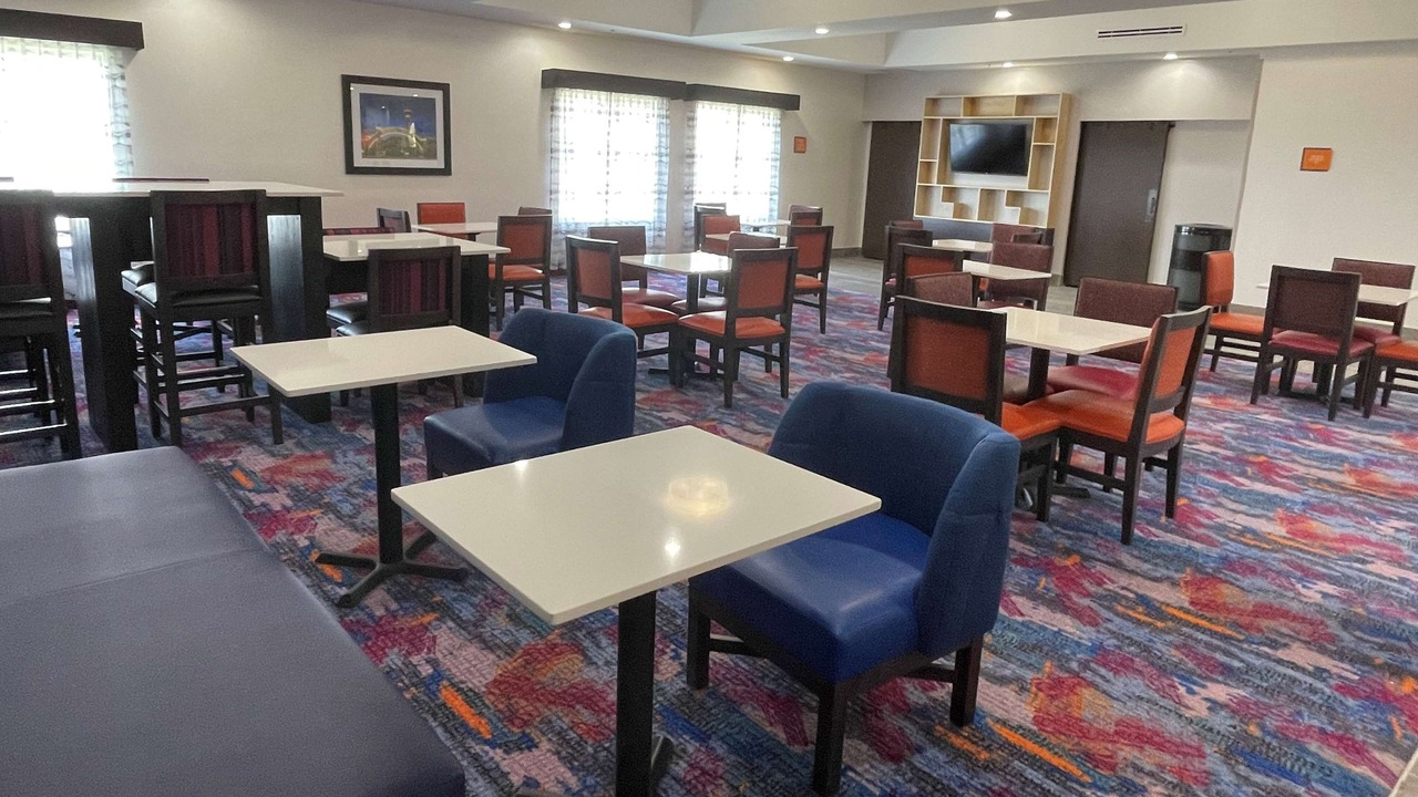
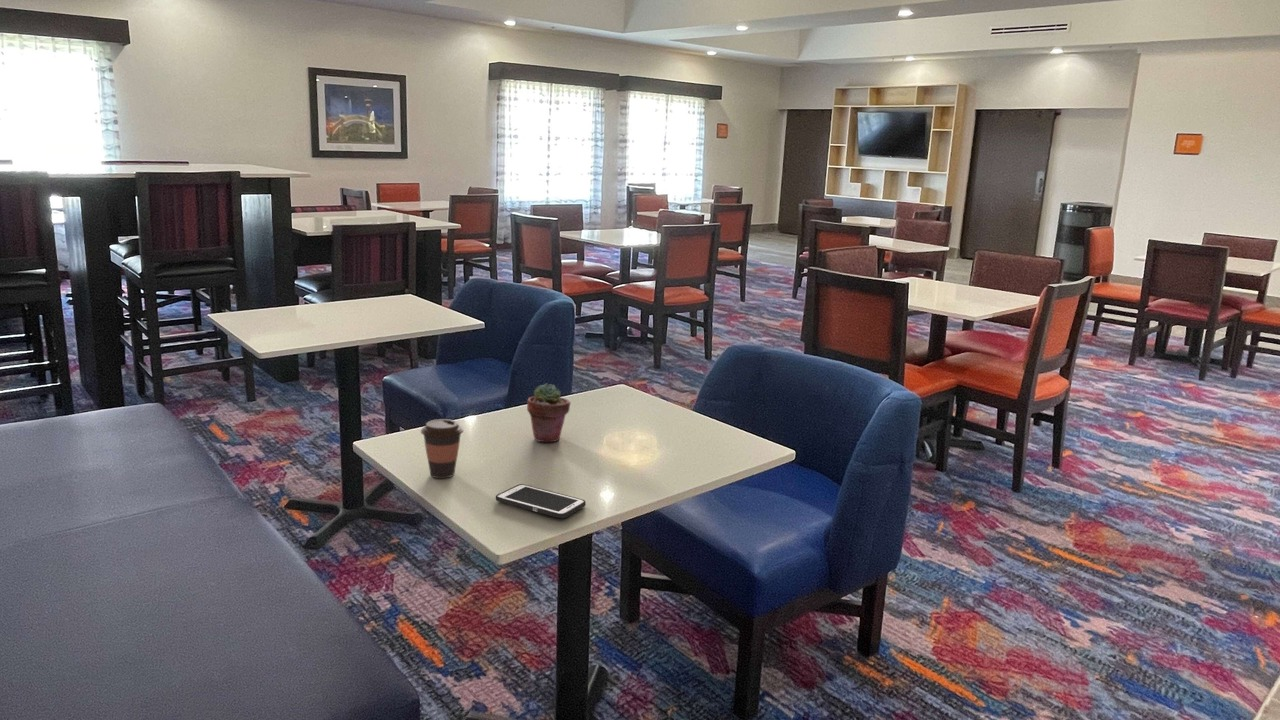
+ potted succulent [526,382,571,443]
+ cell phone [495,483,587,519]
+ coffee cup [420,418,464,479]
